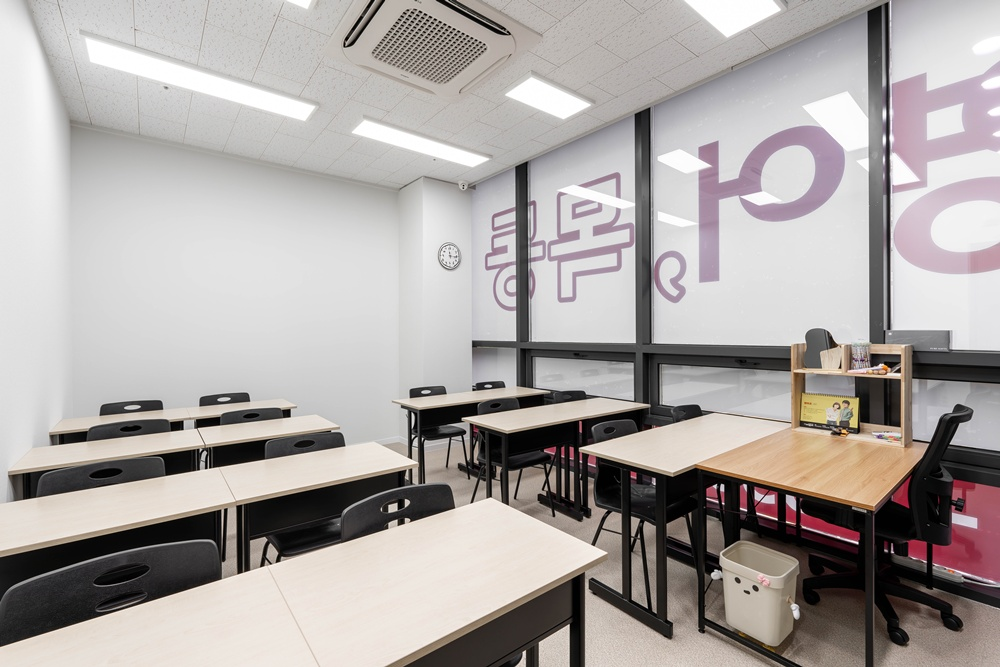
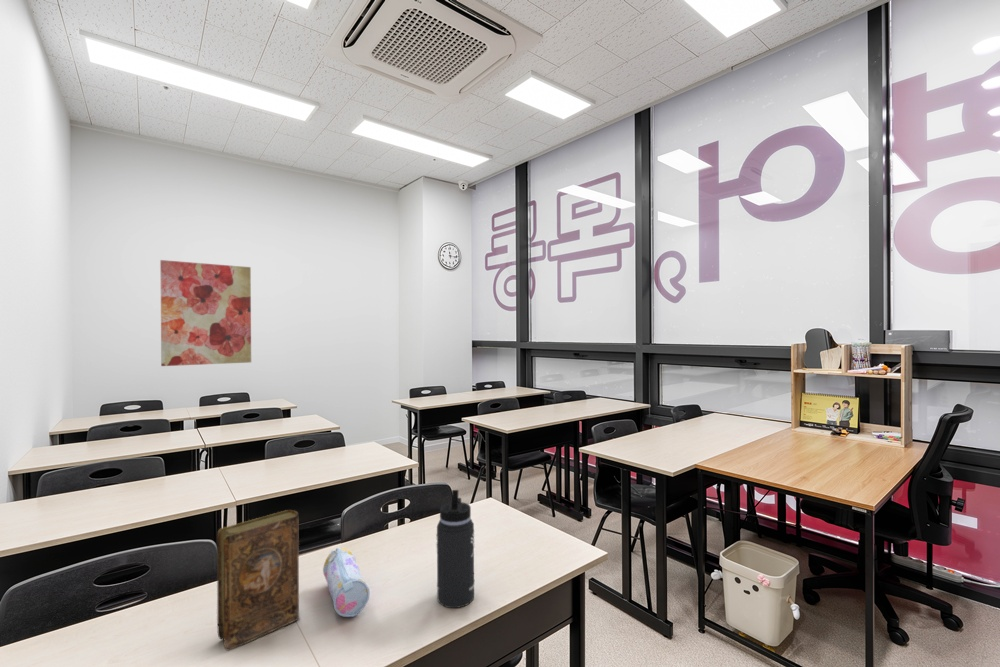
+ book [216,509,300,652]
+ pencil case [322,547,370,618]
+ thermos bottle [435,489,476,609]
+ wall art [159,259,252,367]
